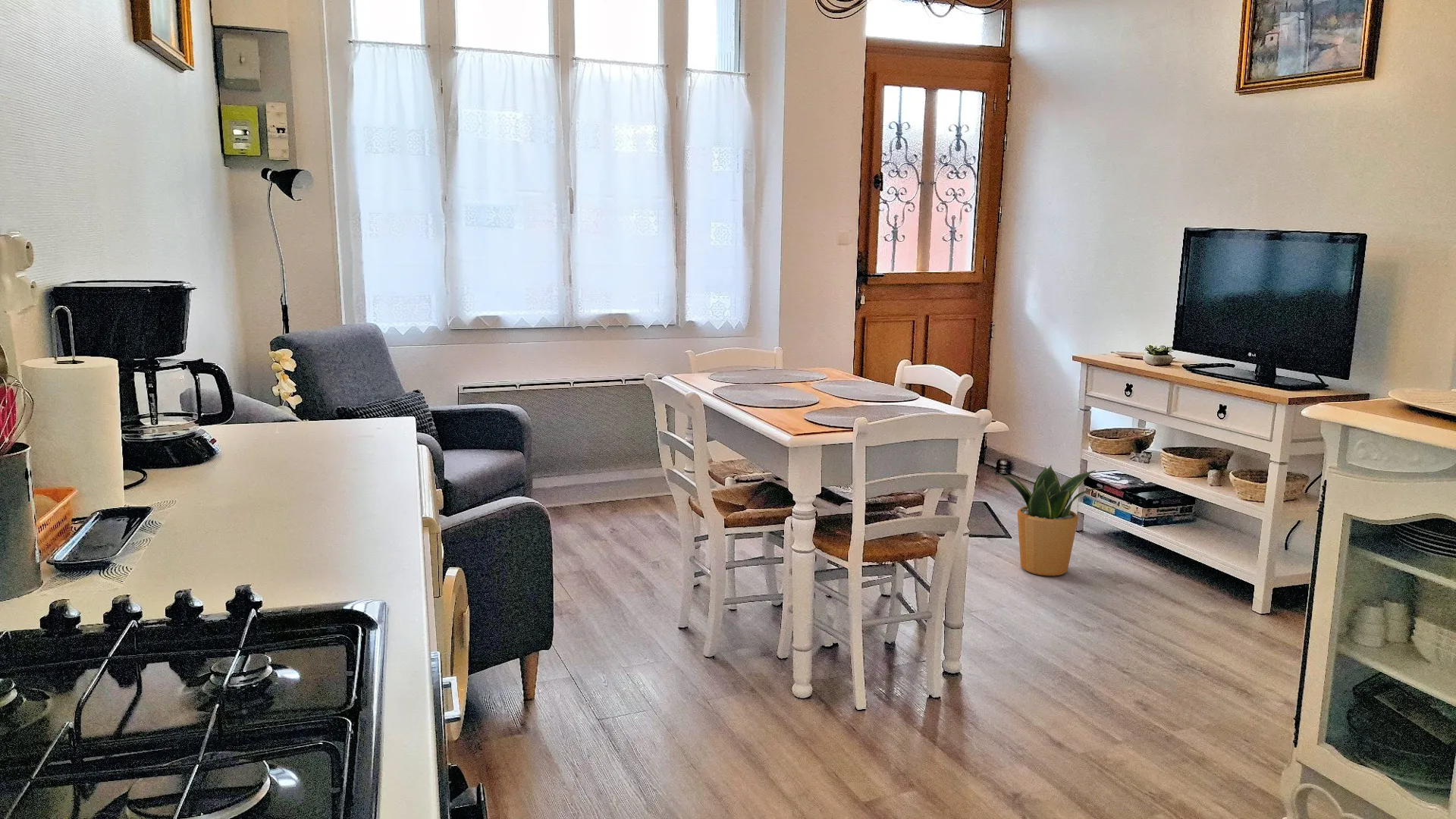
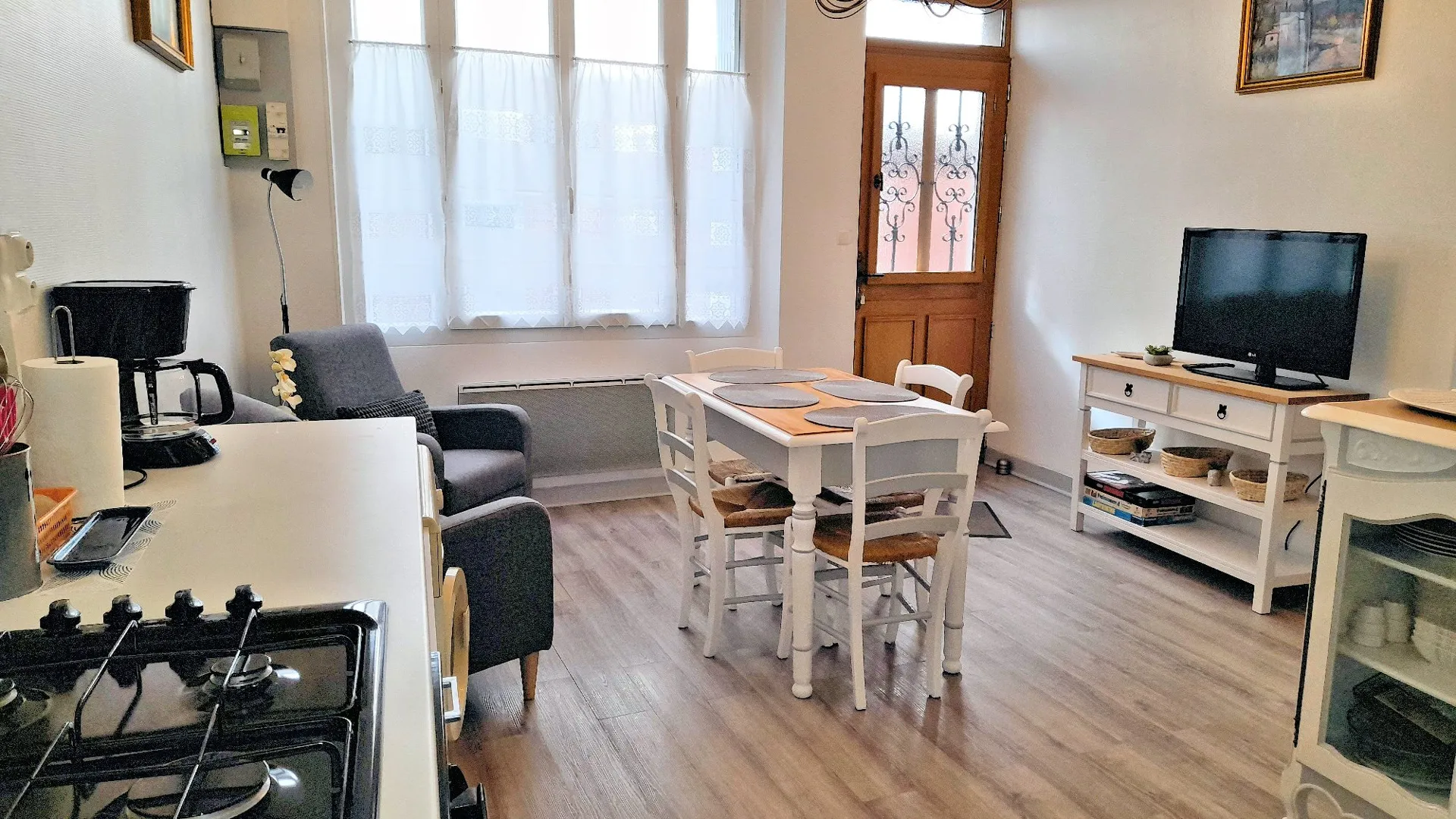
- potted plant [996,464,1104,576]
